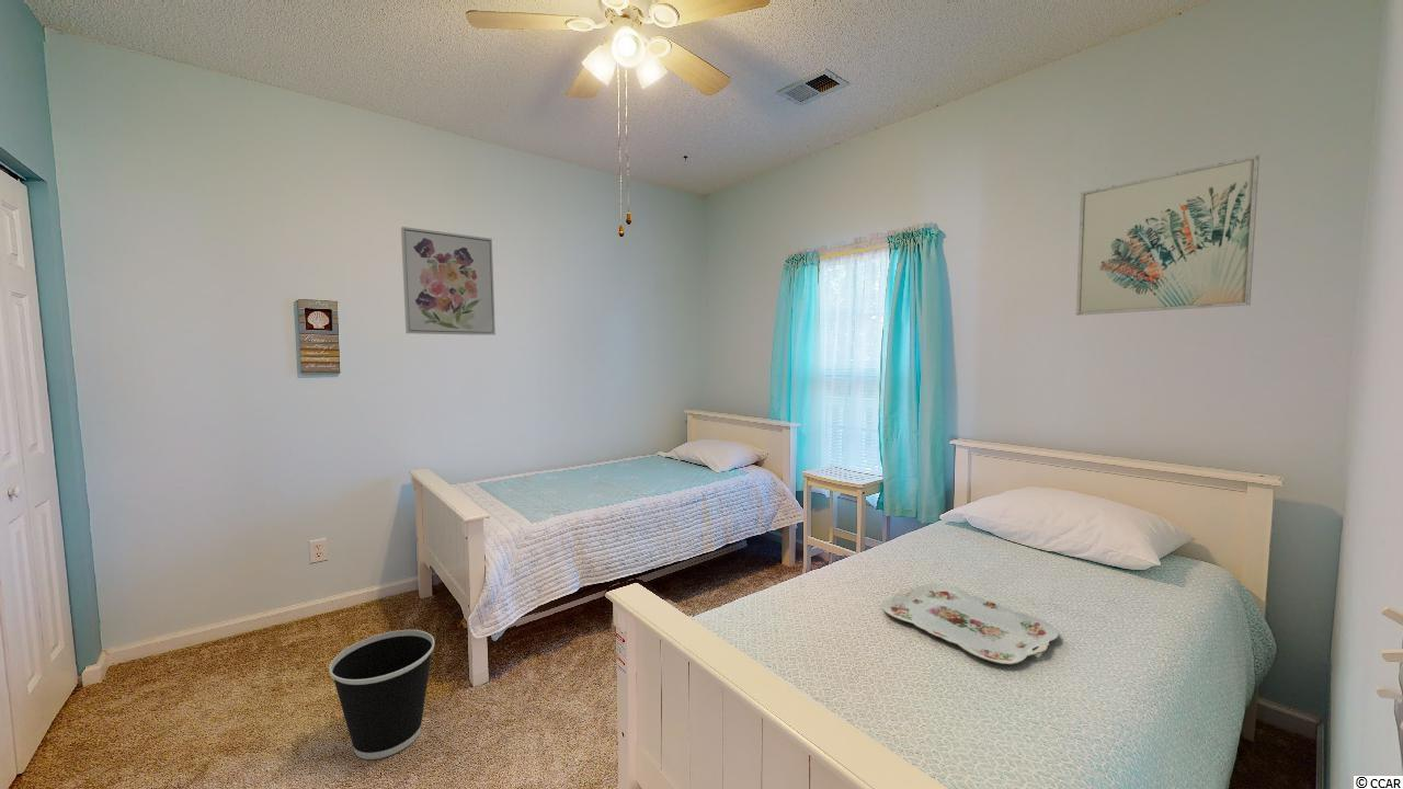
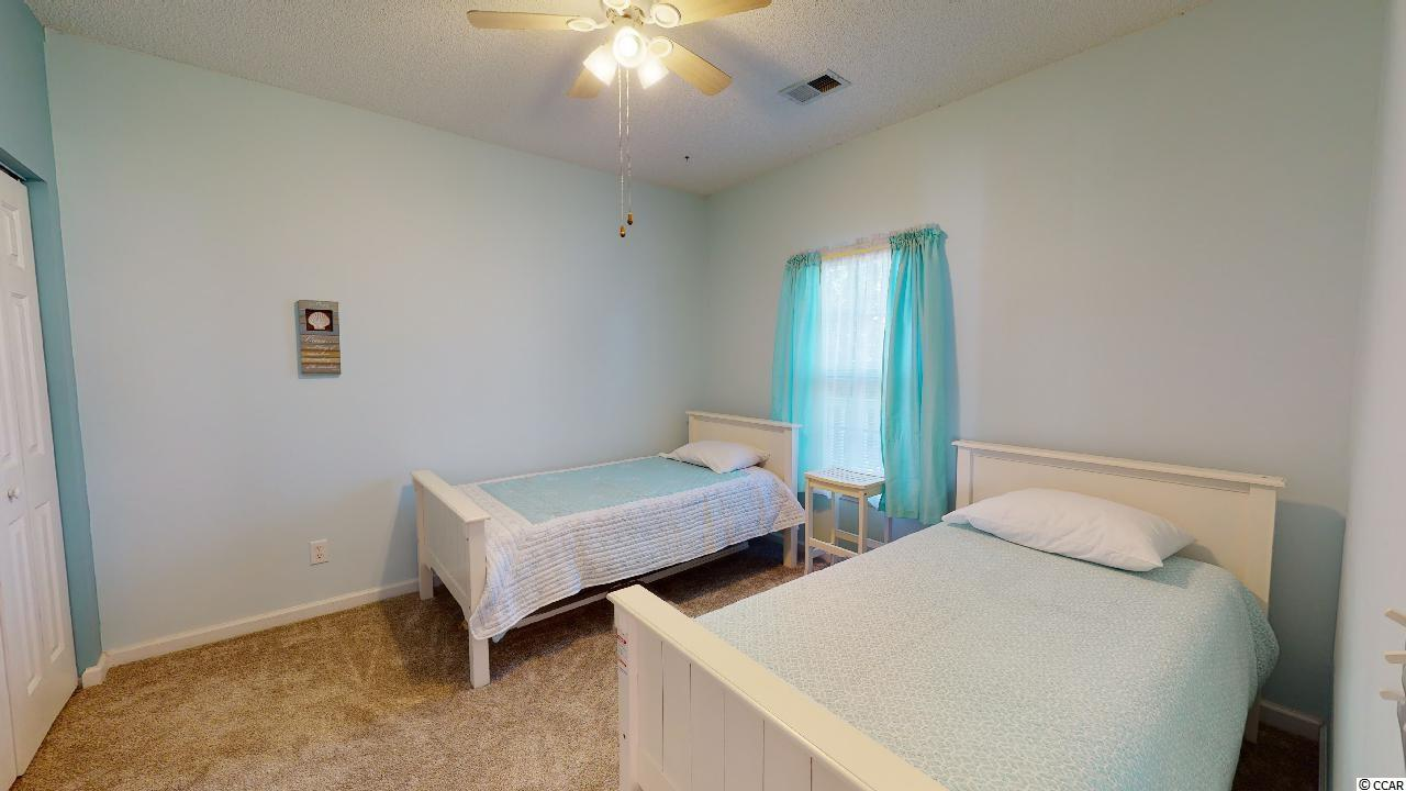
- wall art [400,226,497,336]
- wall art [1075,155,1261,317]
- wastebasket [328,629,435,761]
- serving tray [881,583,1059,665]
